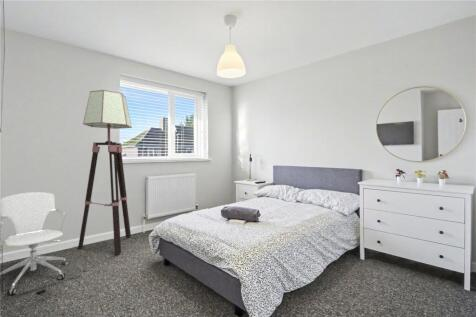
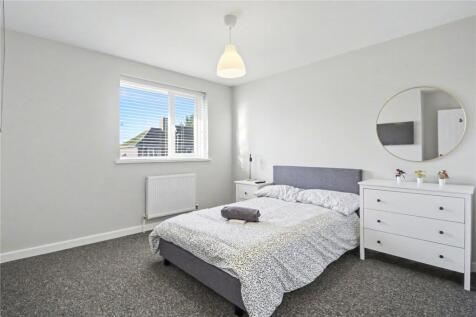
- office chair [0,191,87,303]
- floor lamp [77,89,133,255]
